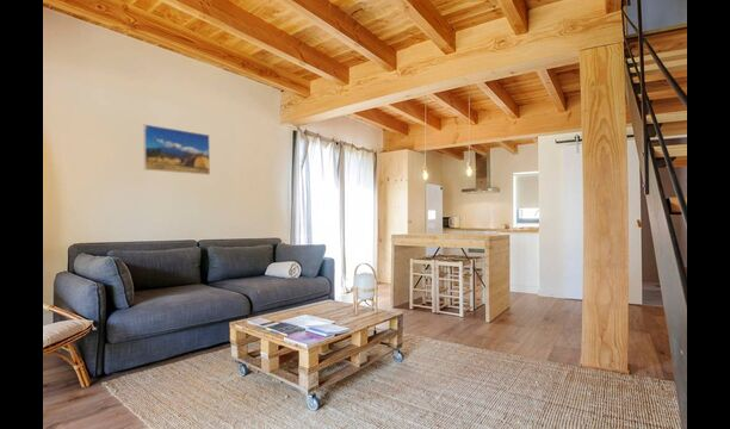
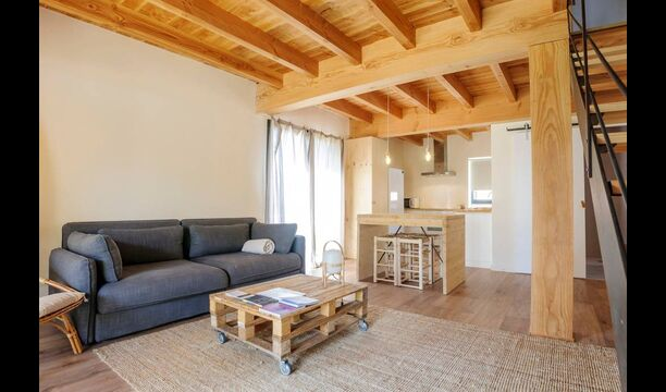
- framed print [142,123,211,176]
